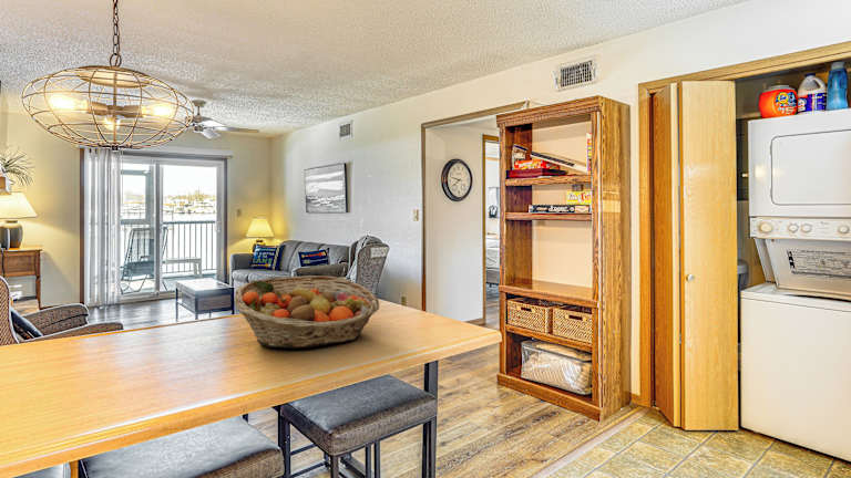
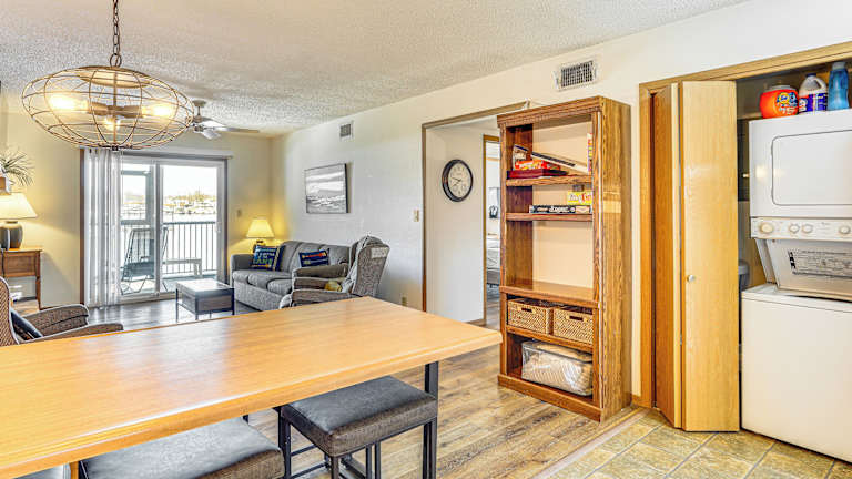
- fruit basket [234,274,380,350]
